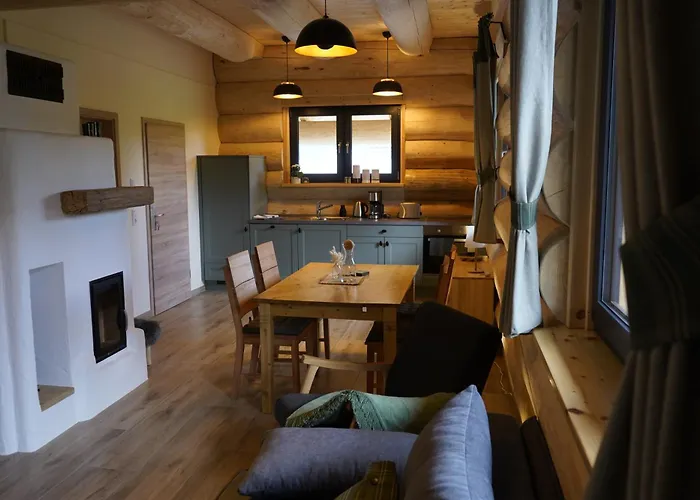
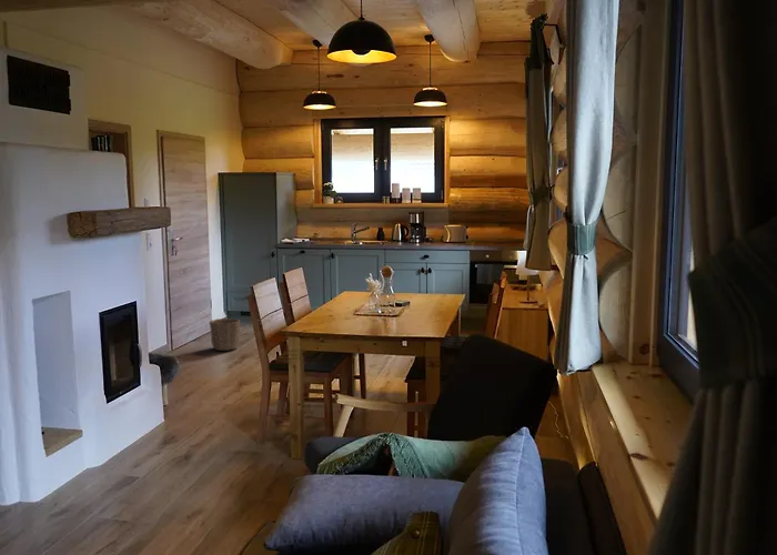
+ waste basket [209,317,241,352]
